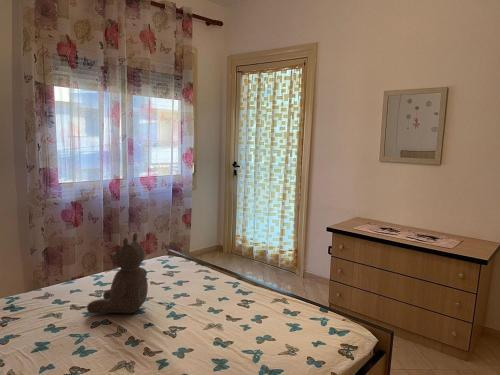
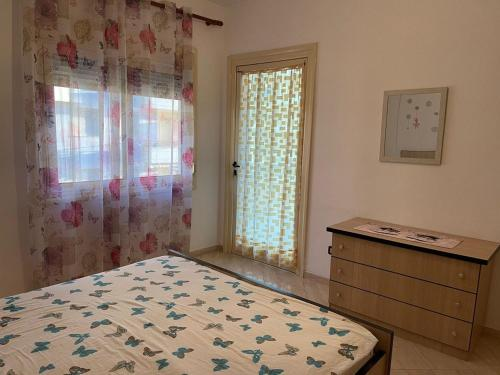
- teddy bear [86,232,149,315]
